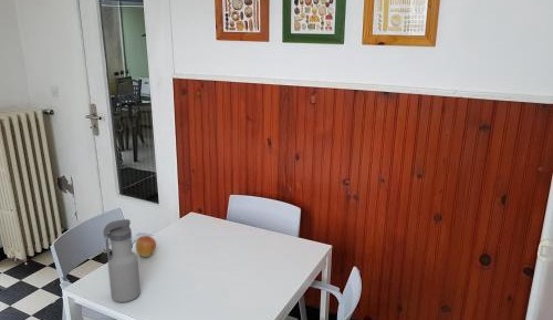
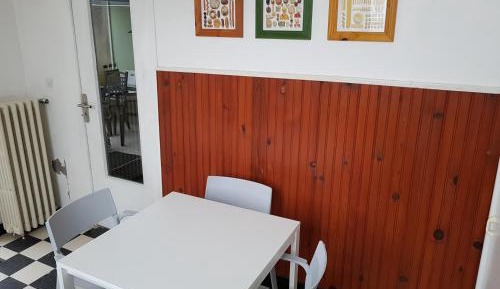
- water bottle [103,218,142,303]
- apple [135,235,157,258]
